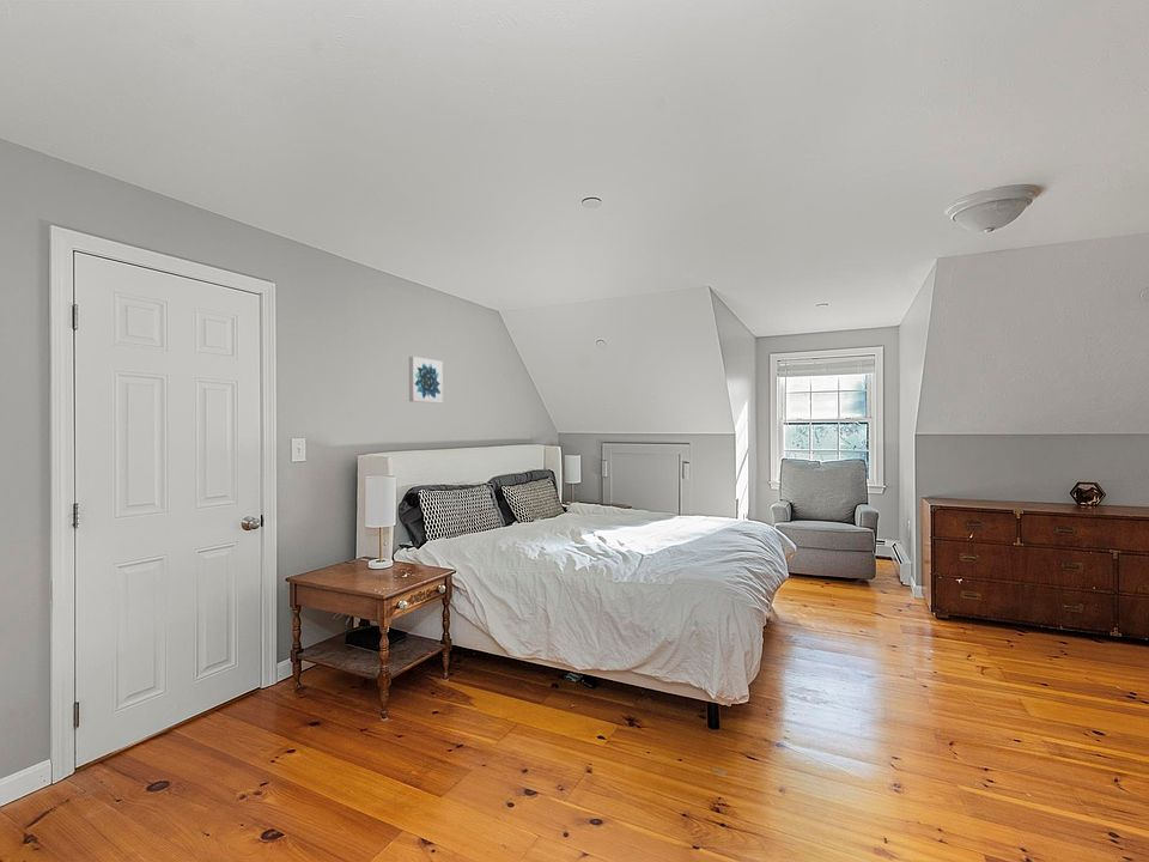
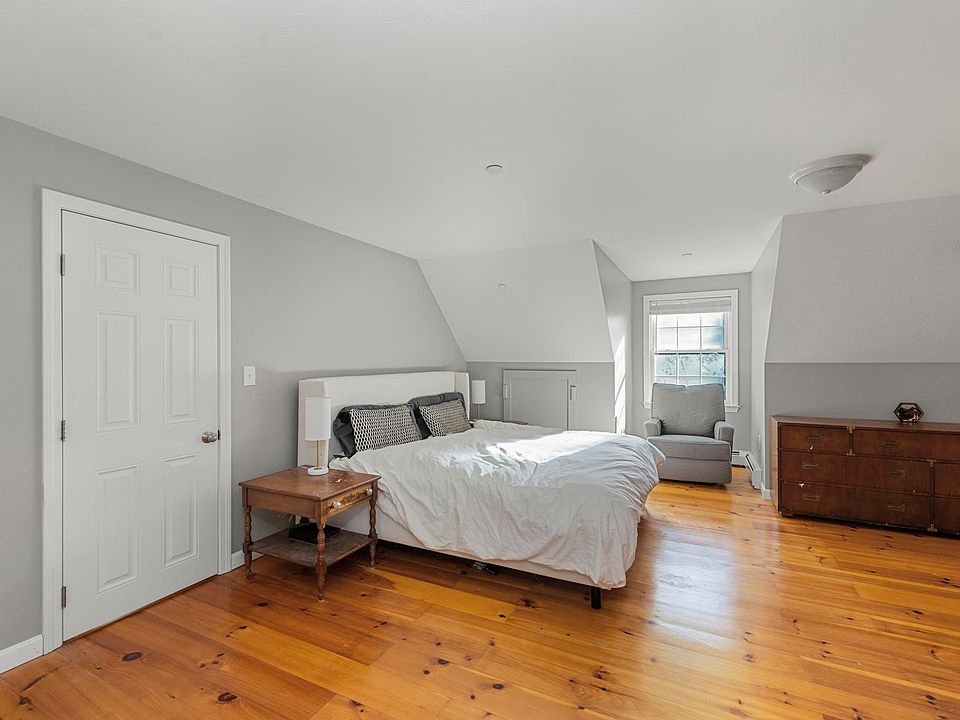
- wall art [408,356,444,405]
